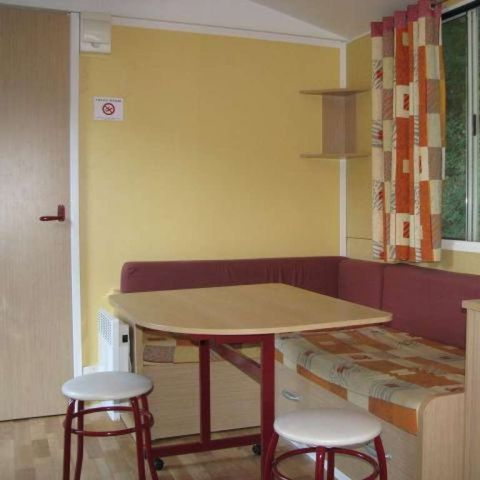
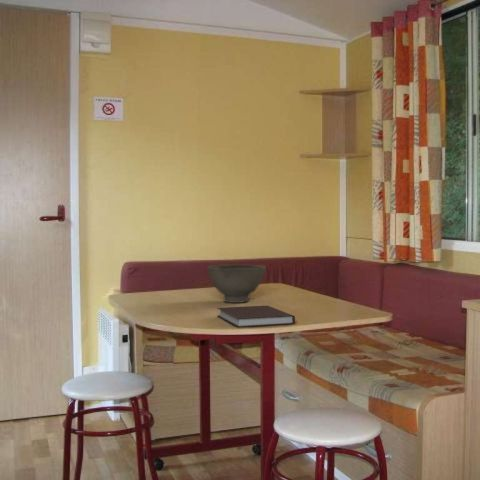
+ notebook [217,305,296,328]
+ bowl [206,263,267,304]
